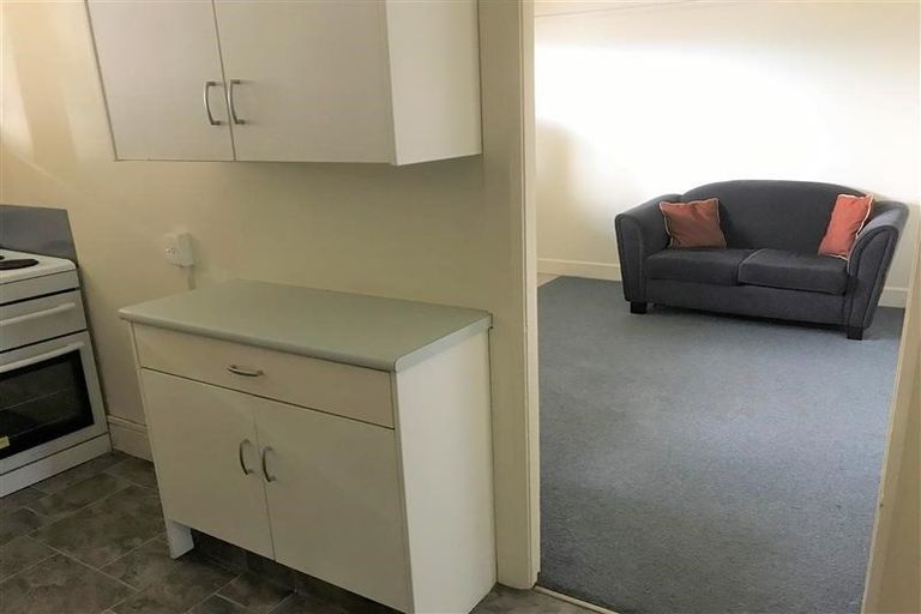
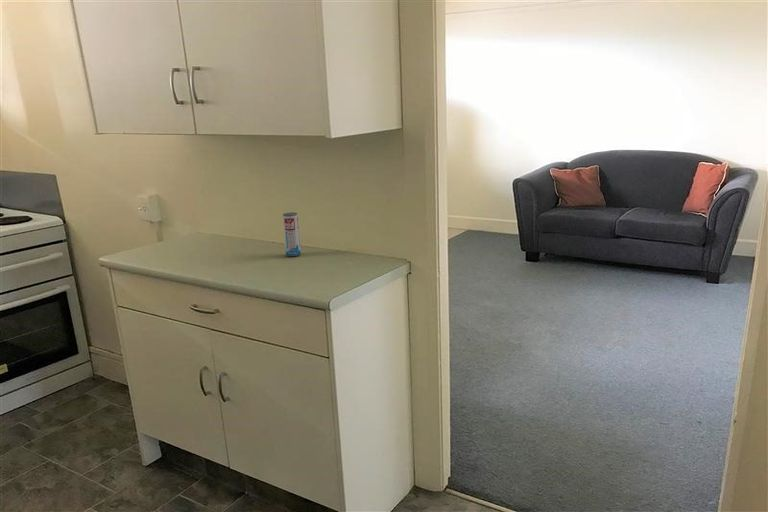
+ beverage can [282,212,301,257]
